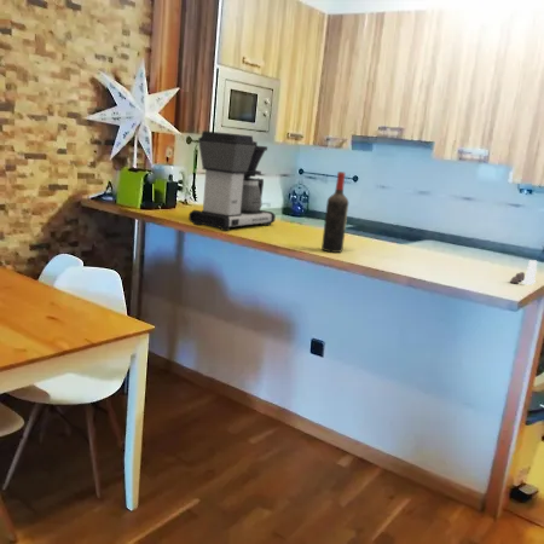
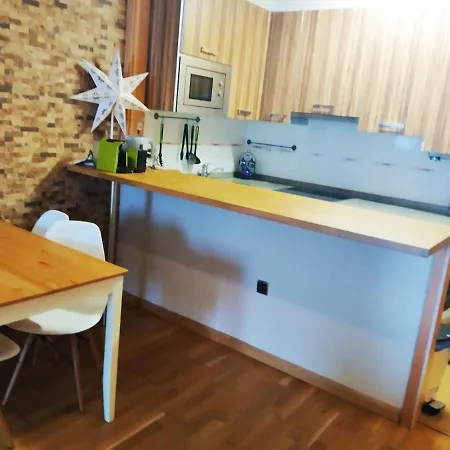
- salt and pepper shaker set [509,259,538,287]
- coffee maker [187,129,277,232]
- wine bottle [320,170,349,254]
